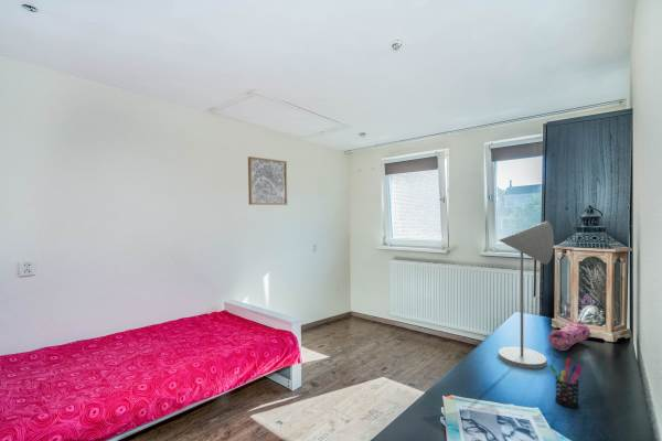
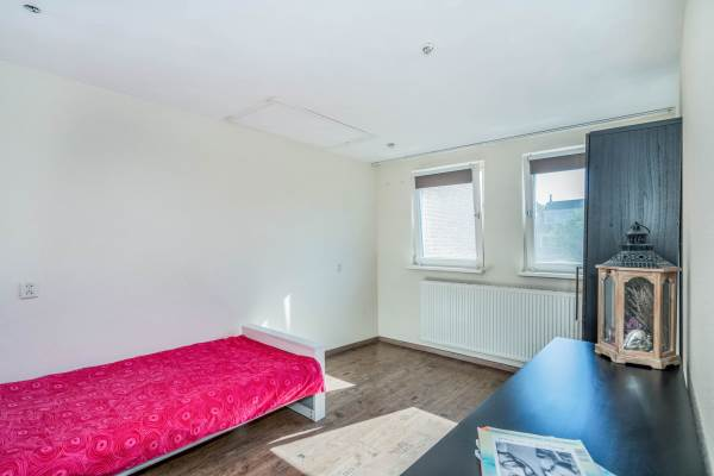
- desk lamp [498,220,555,369]
- wall art [247,155,288,206]
- pencil case [547,321,591,352]
- pen holder [548,357,584,409]
